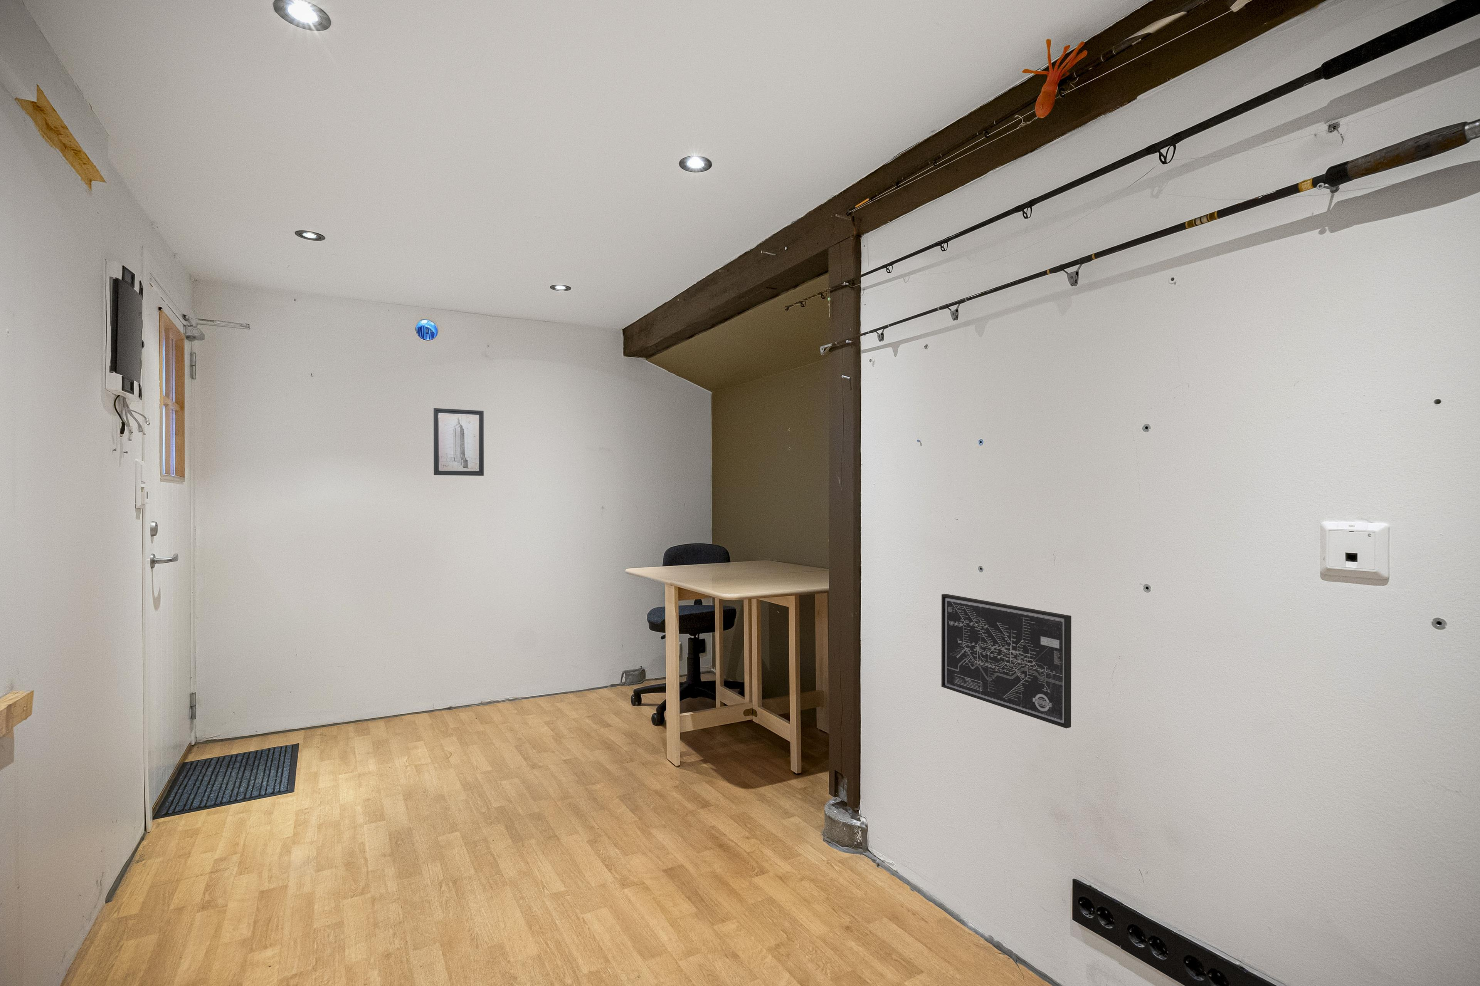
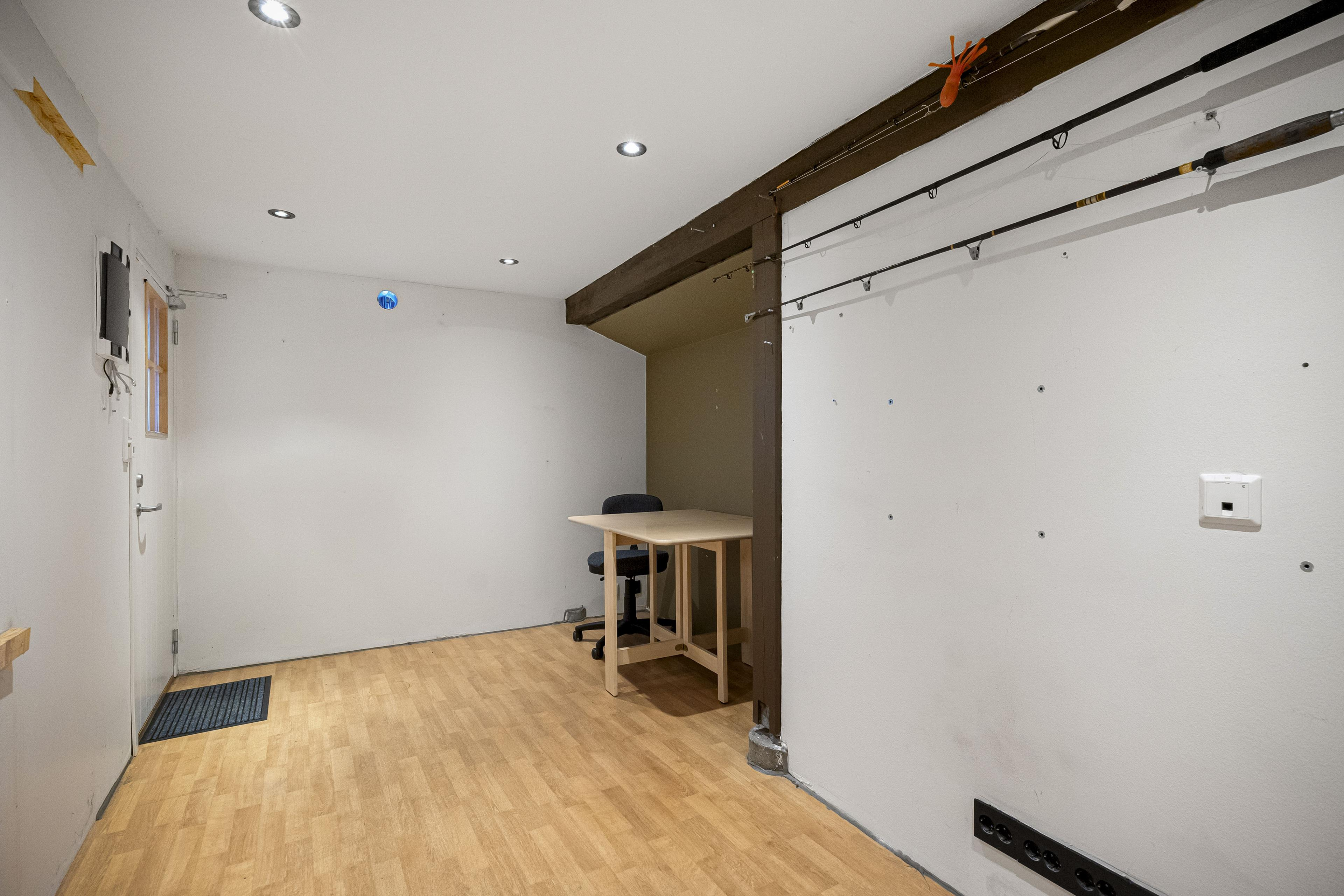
- wall art [433,408,485,476]
- wall art [942,593,1071,728]
